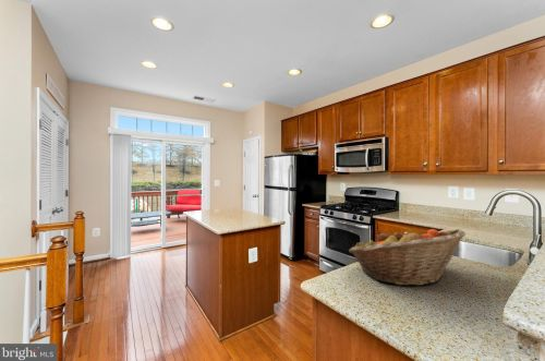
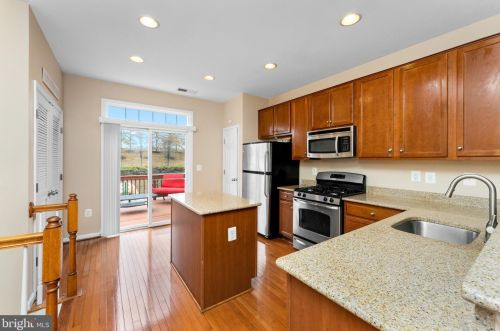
- fruit basket [348,228,467,287]
